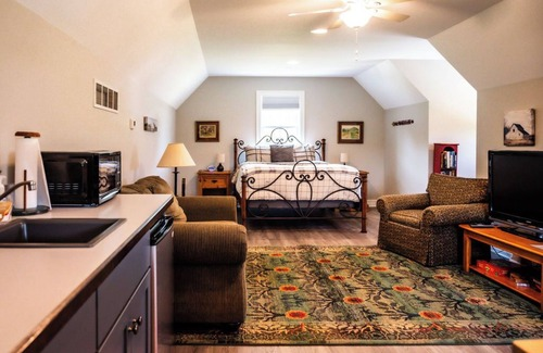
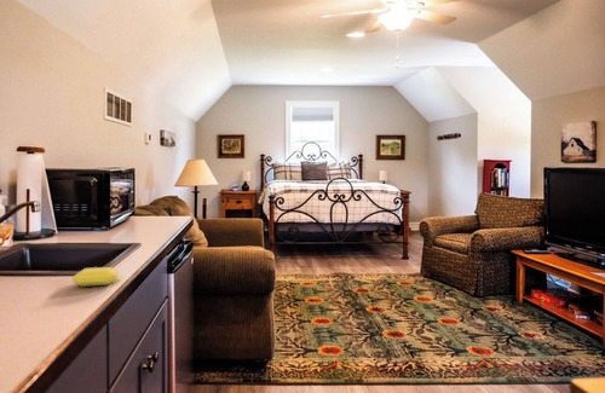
+ soap bar [71,266,120,288]
